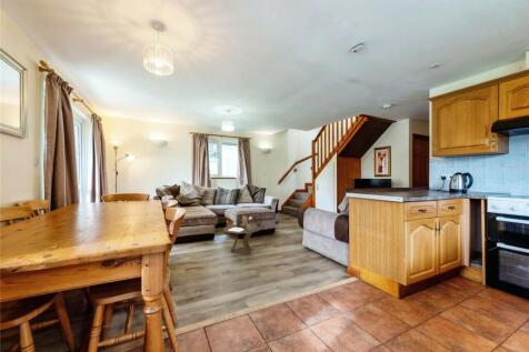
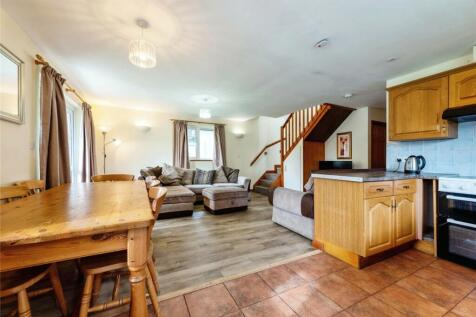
- side table [223,213,261,255]
